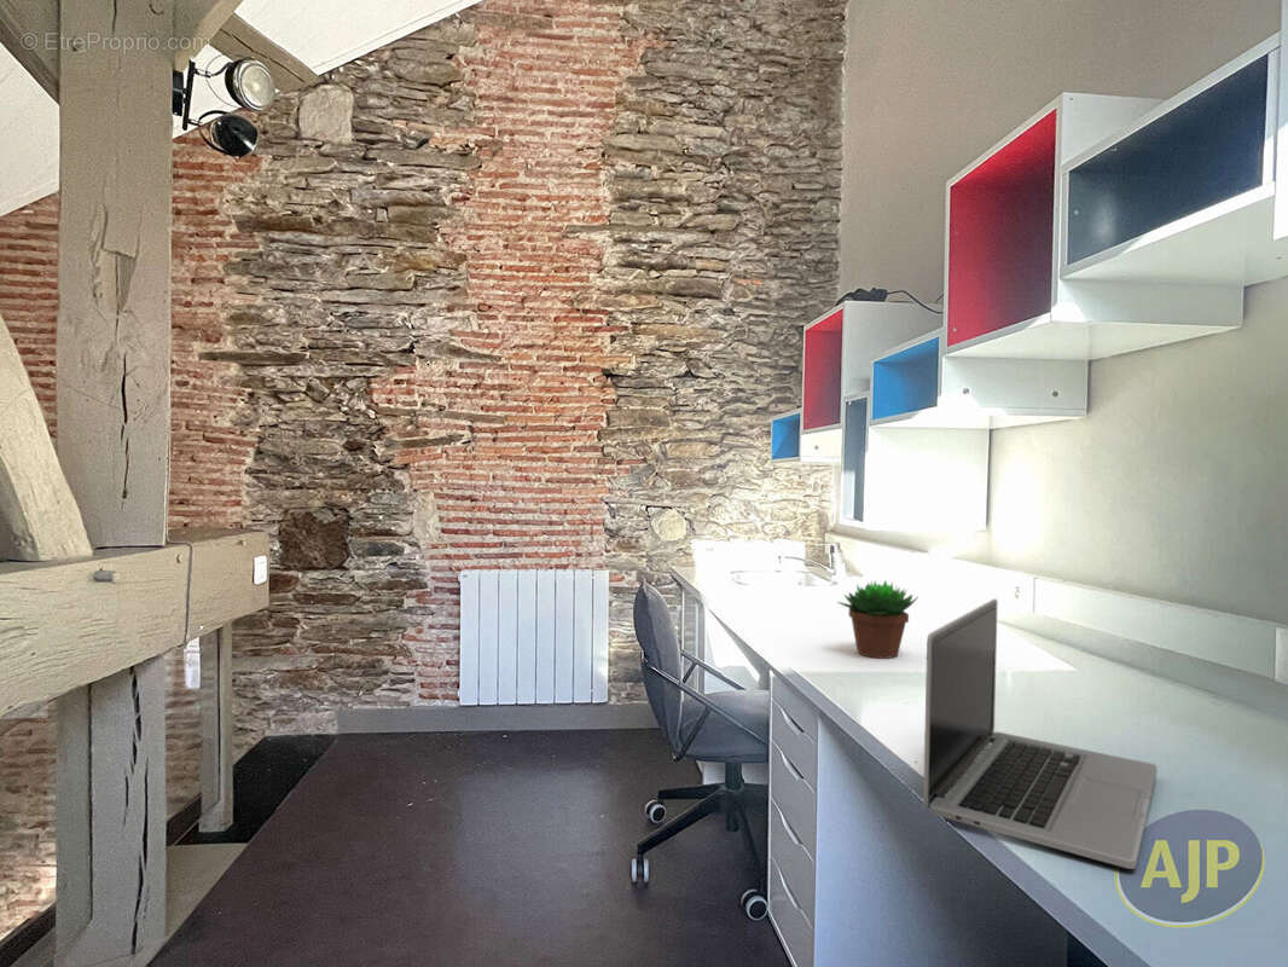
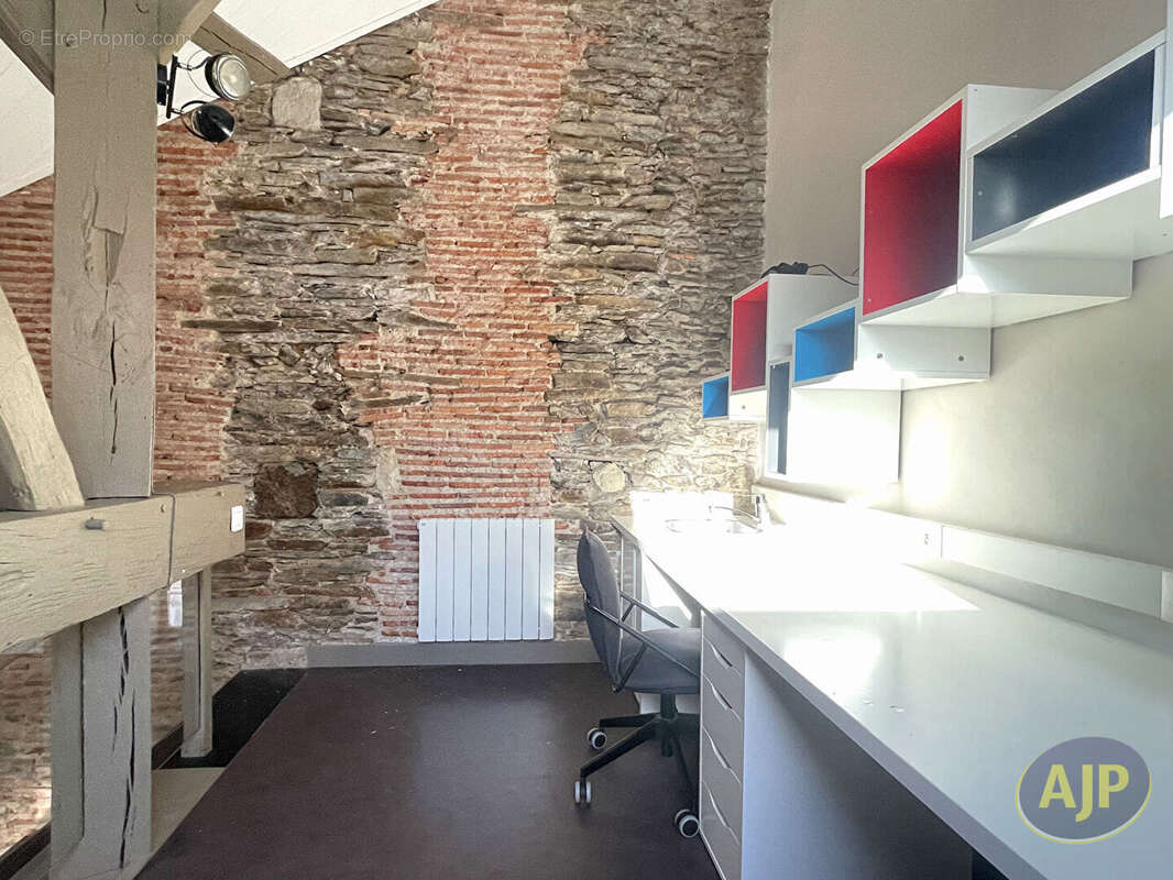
- succulent plant [835,579,918,659]
- laptop [922,597,1159,870]
